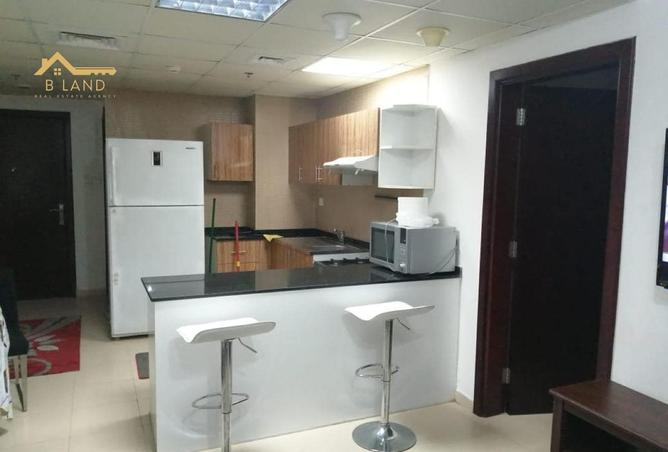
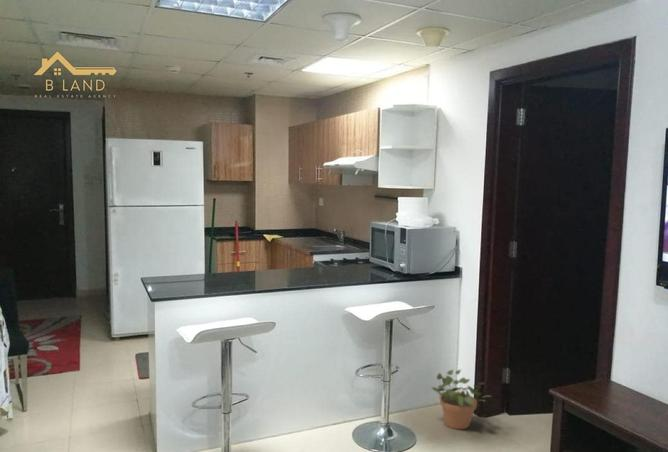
+ potted plant [431,369,492,430]
